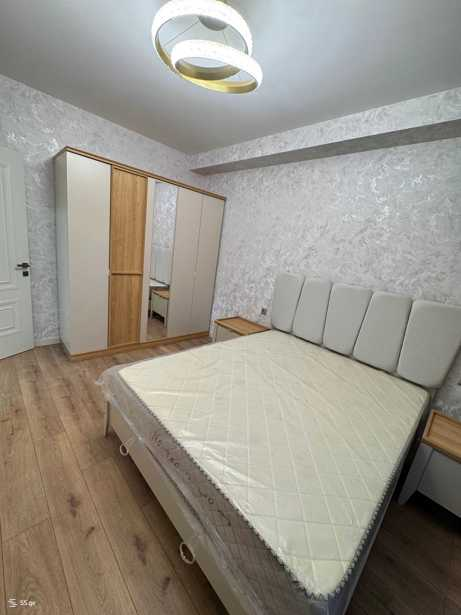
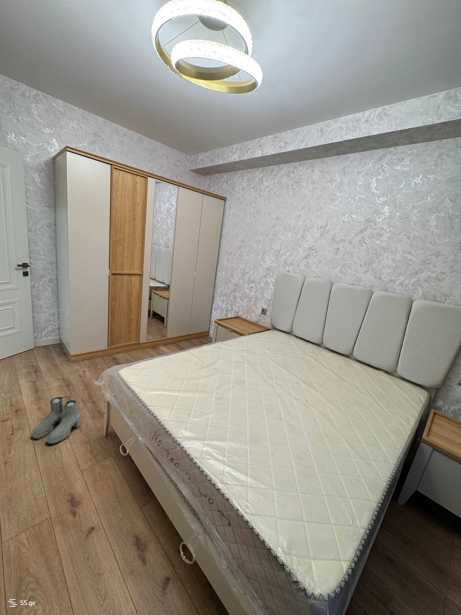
+ boots [31,396,82,445]
